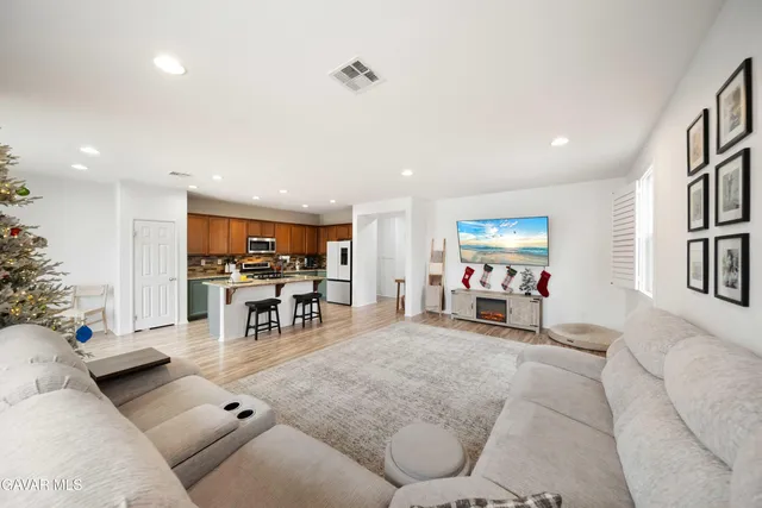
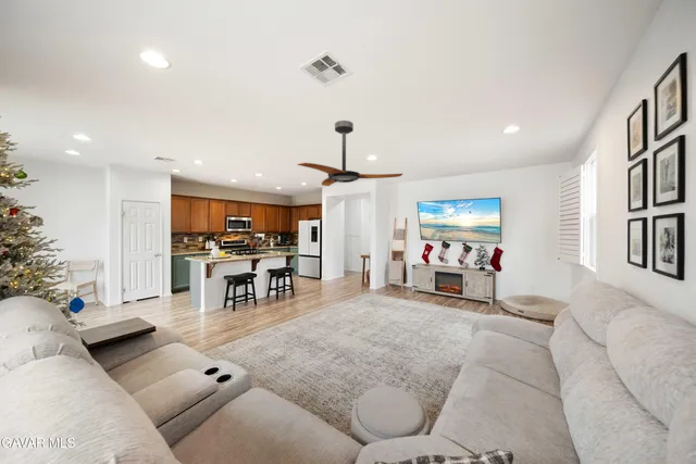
+ ceiling fan [296,120,403,187]
